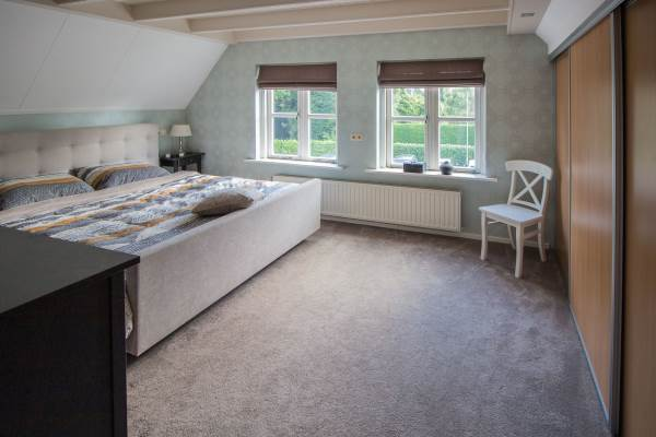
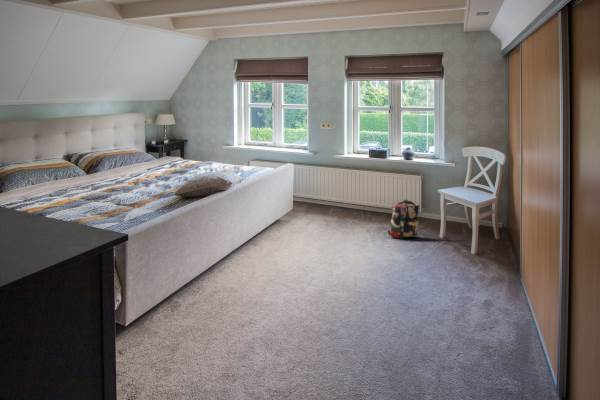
+ backpack [387,199,420,239]
